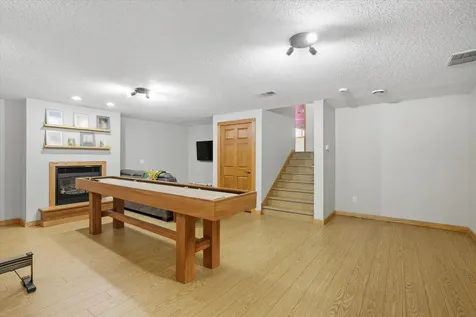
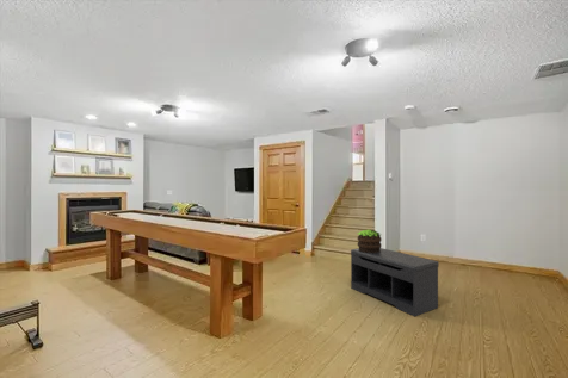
+ potted plant [357,229,383,253]
+ bench [350,247,440,317]
